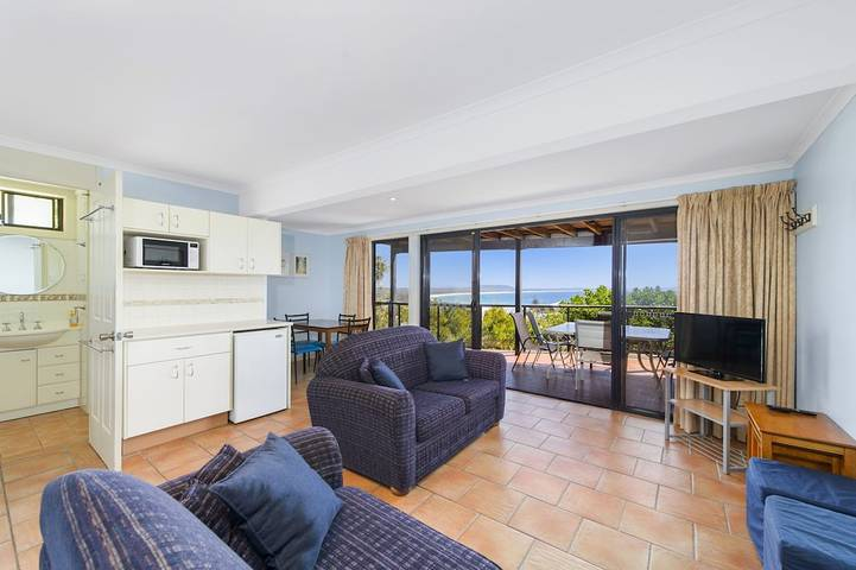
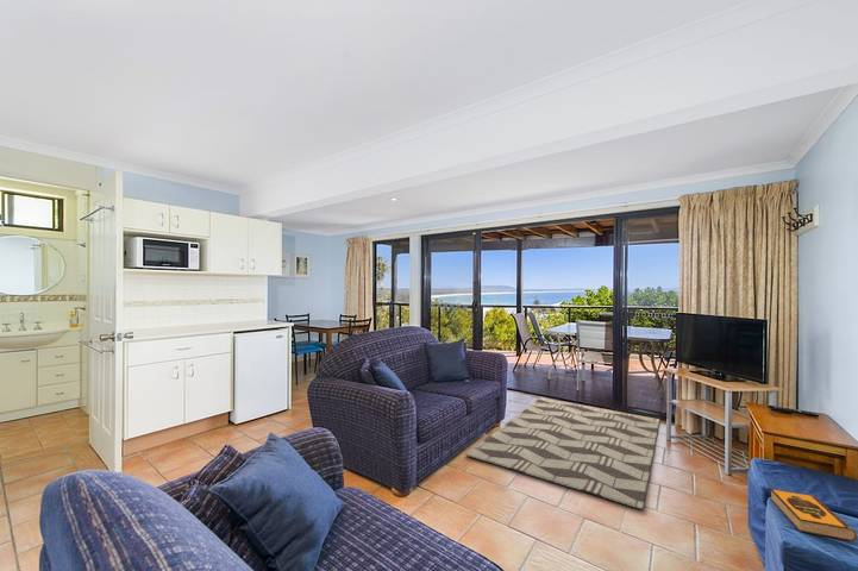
+ rug [465,396,660,510]
+ hardback book [769,488,858,542]
